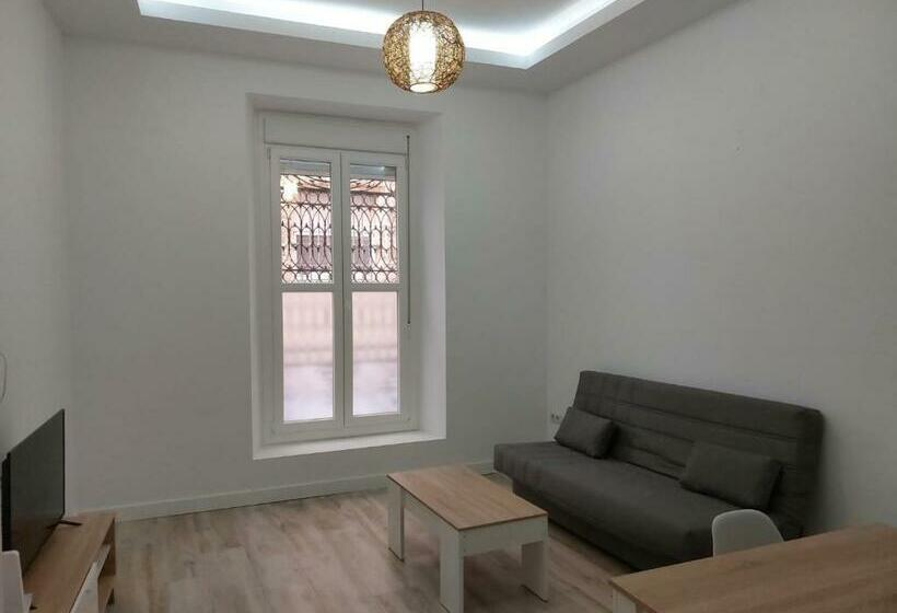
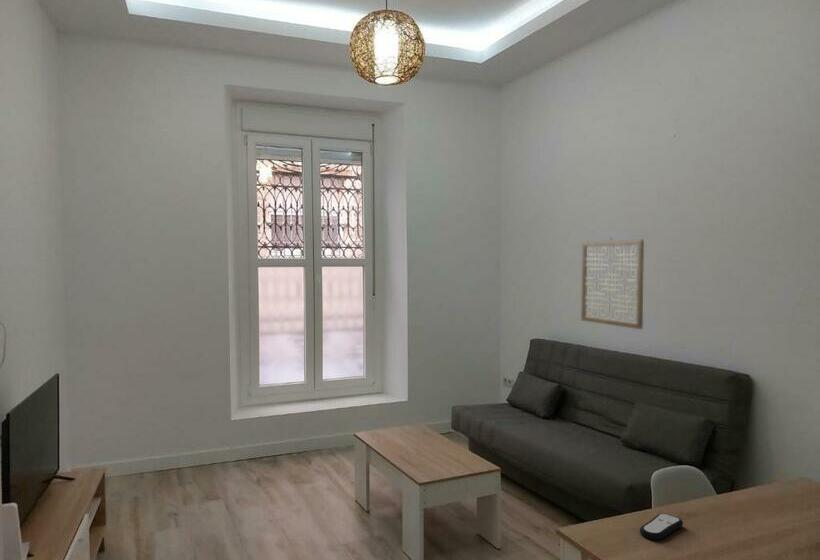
+ wall art [580,237,645,330]
+ remote control [639,512,684,541]
